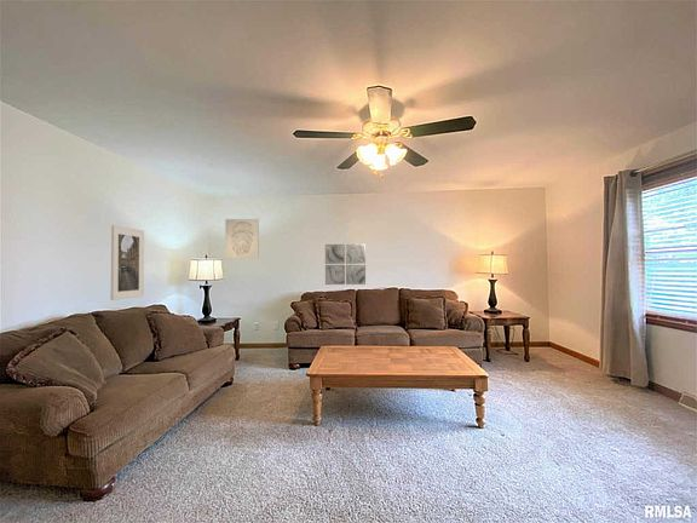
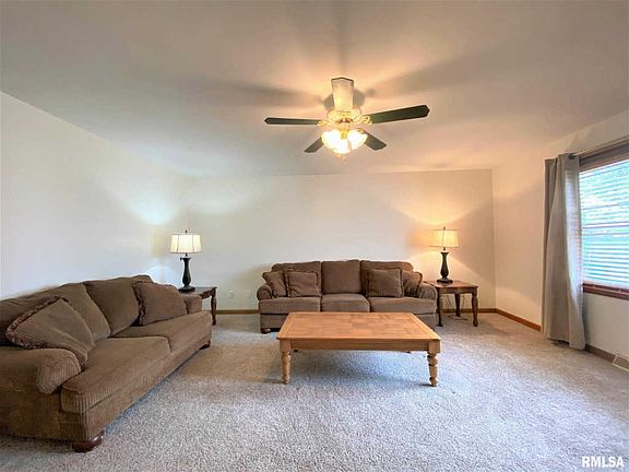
- wall art [324,243,367,286]
- wall art [224,218,260,260]
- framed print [110,224,145,301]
